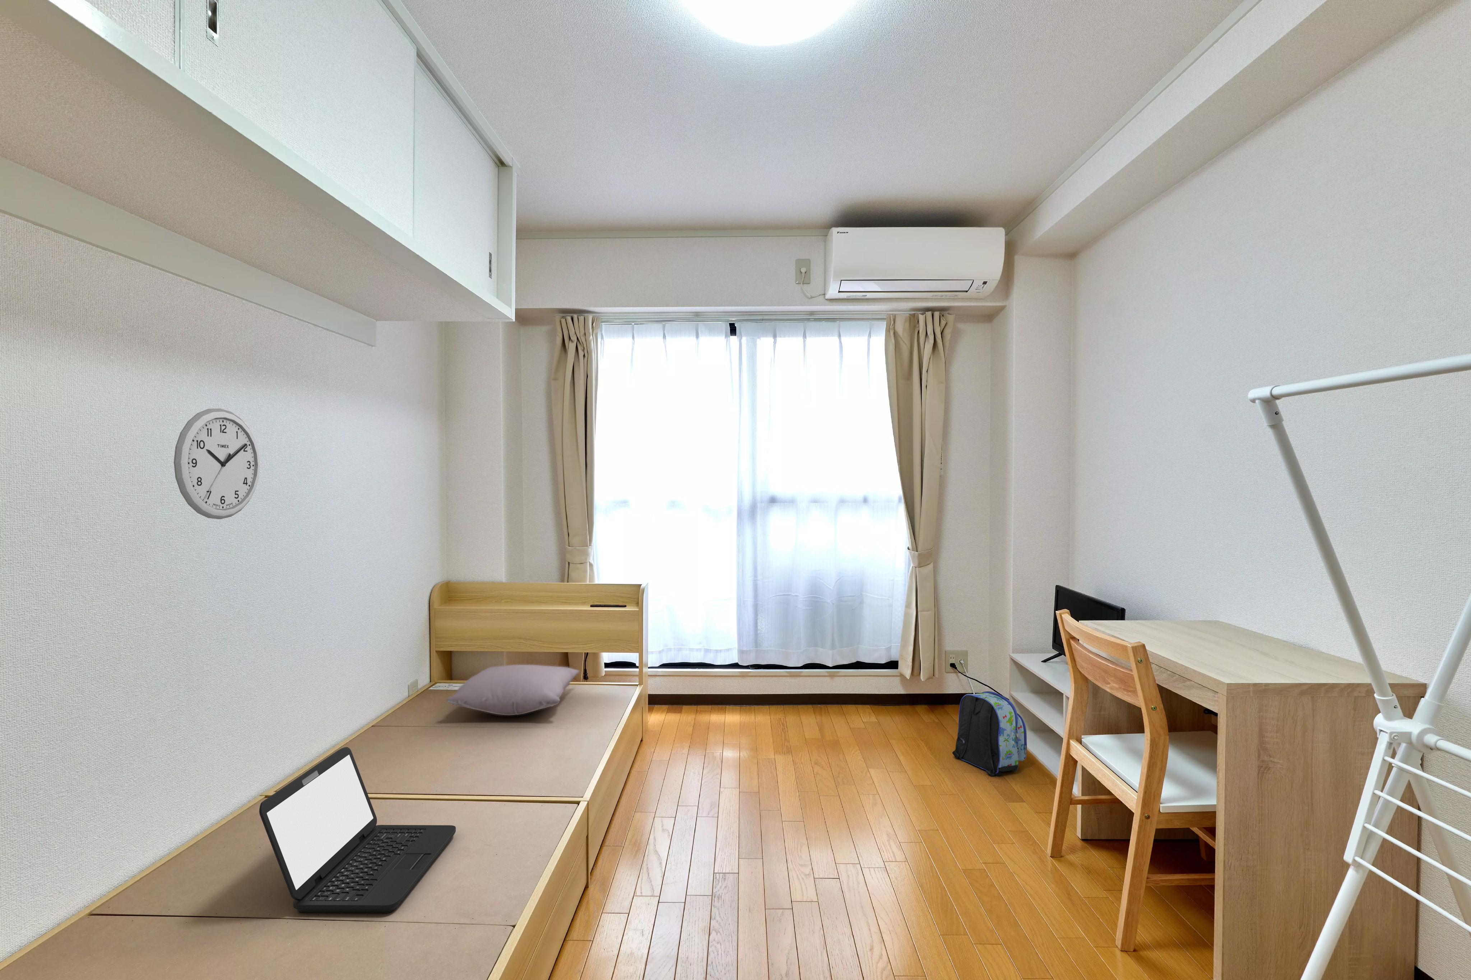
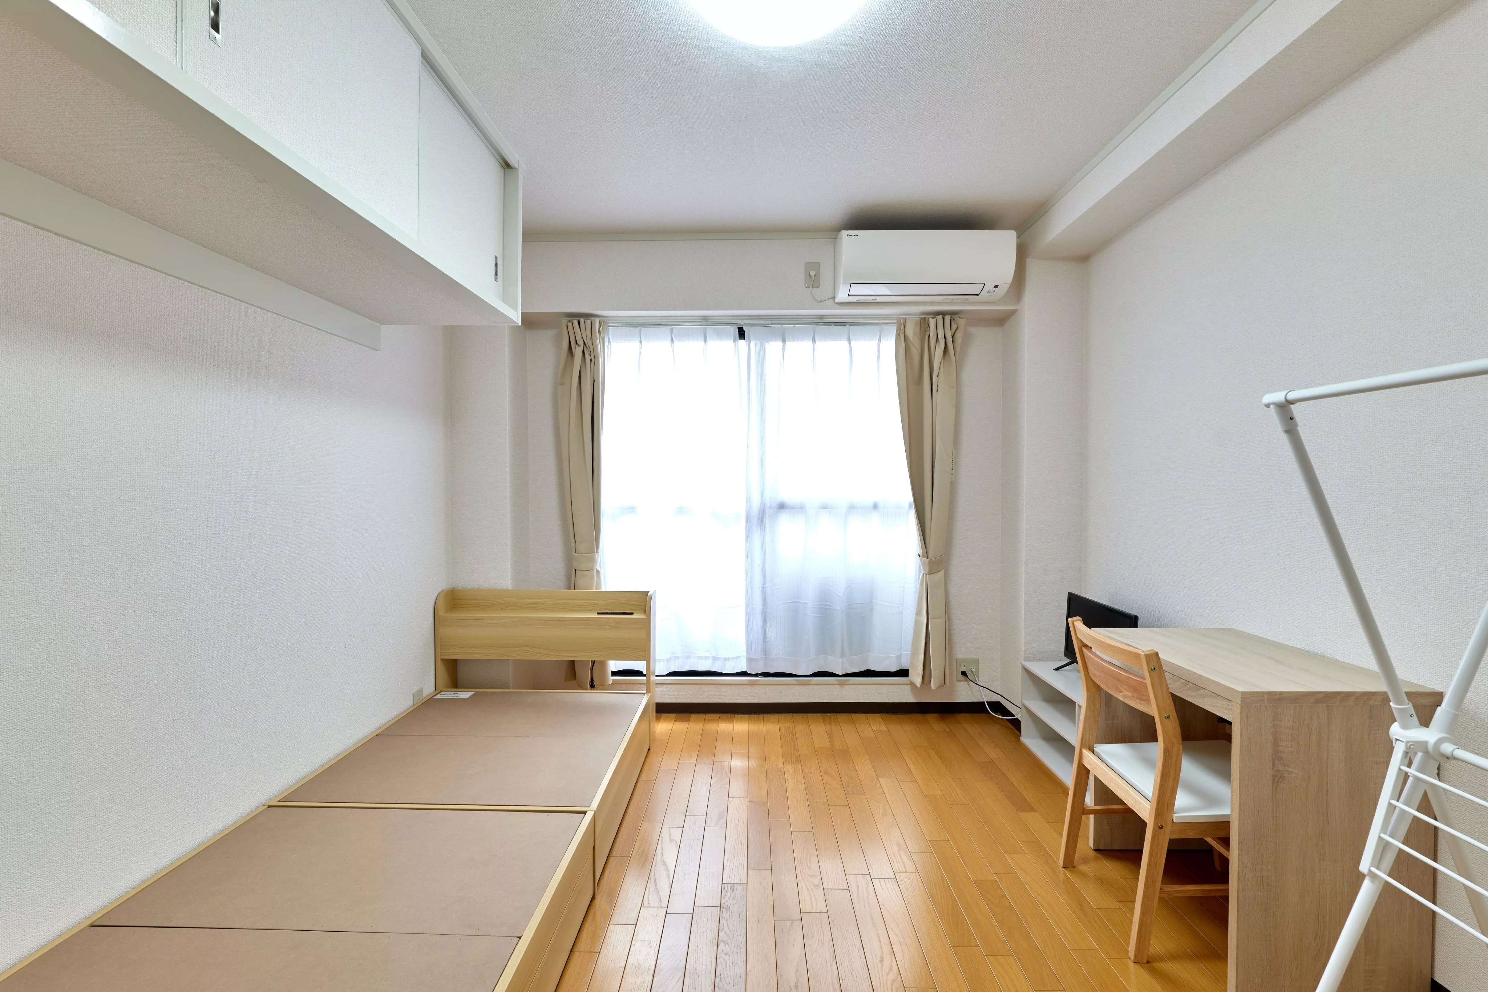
- wall clock [173,408,260,520]
- pillow [445,664,580,715]
- laptop [259,747,456,913]
- backpack [952,691,1028,777]
